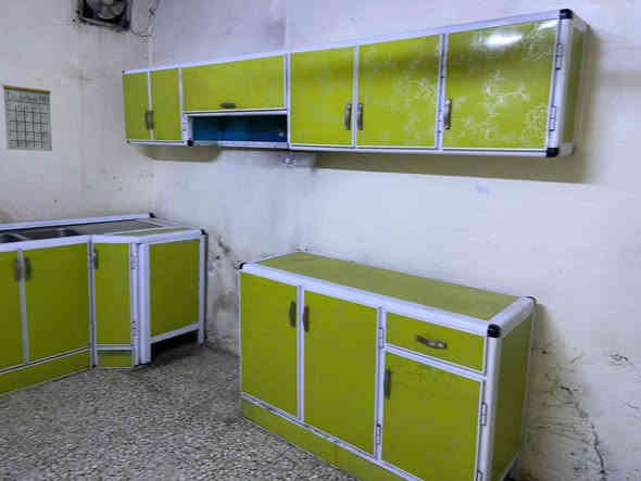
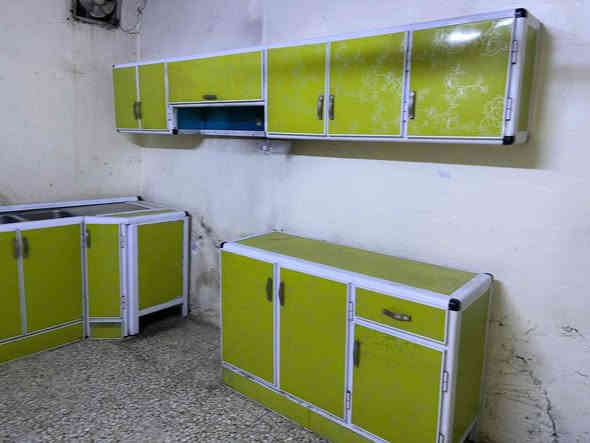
- calendar [2,73,53,152]
